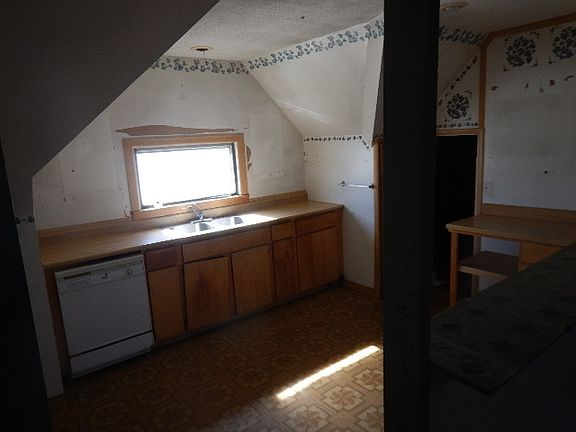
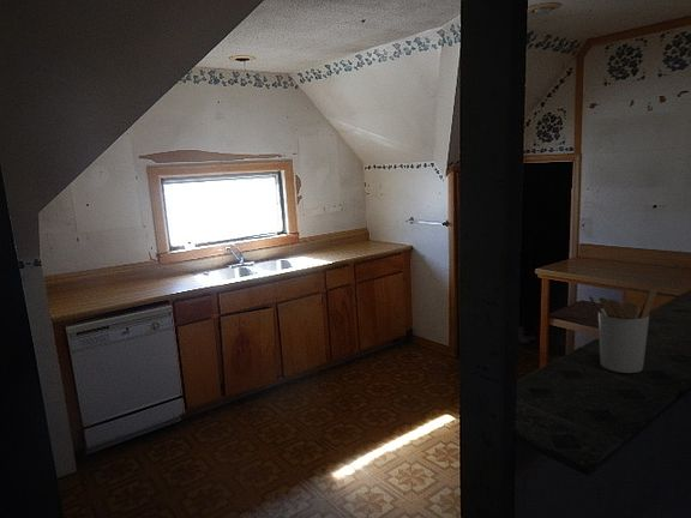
+ utensil holder [588,288,657,374]
